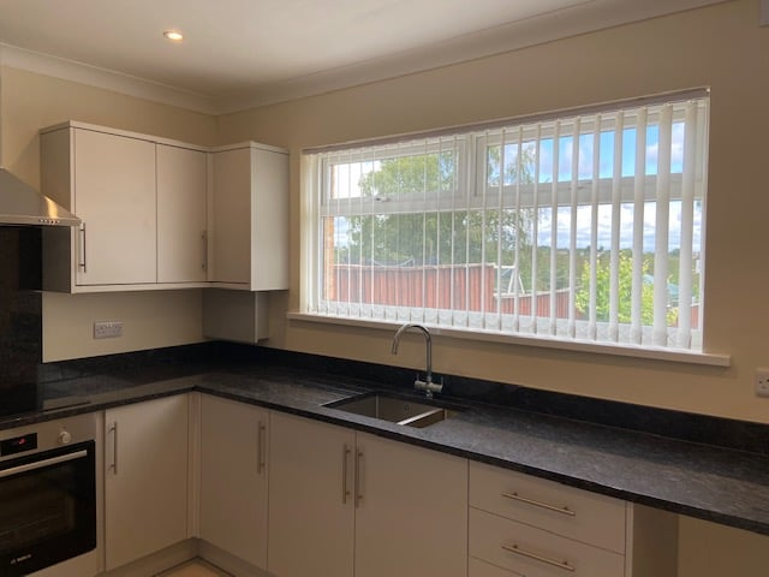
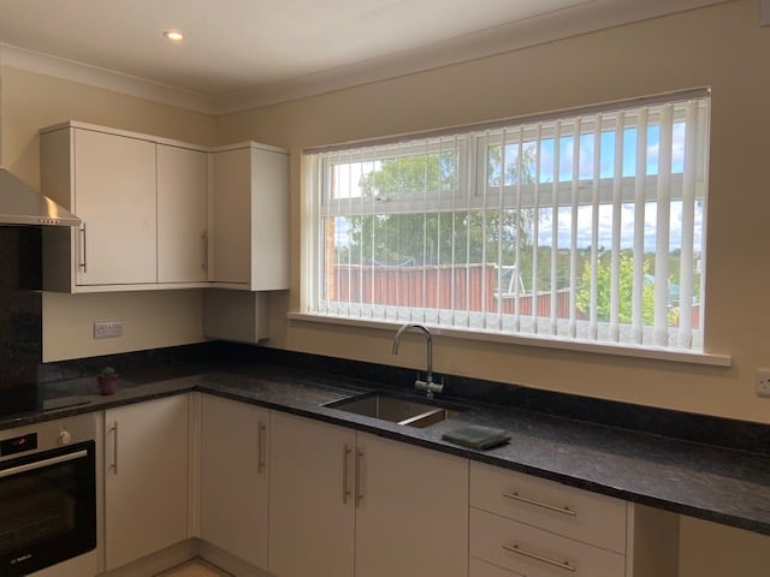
+ potted succulent [95,365,120,395]
+ dish towel [440,424,514,451]
